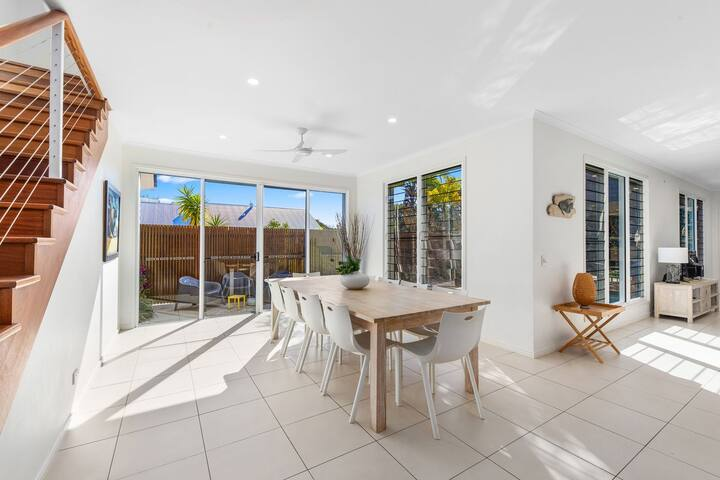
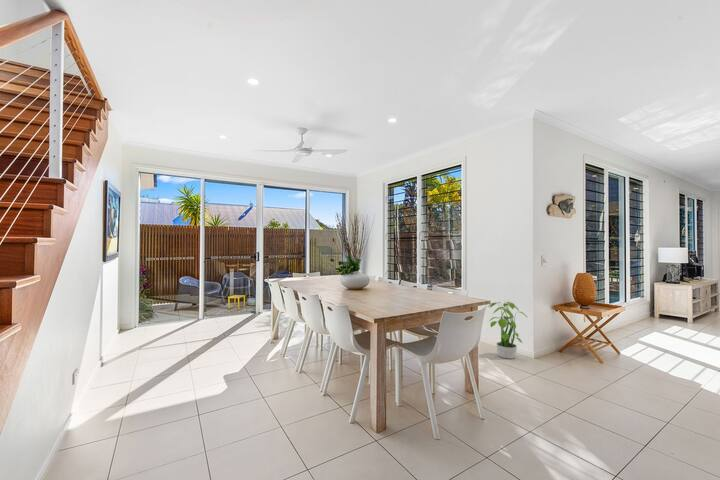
+ potted plant [487,298,529,360]
